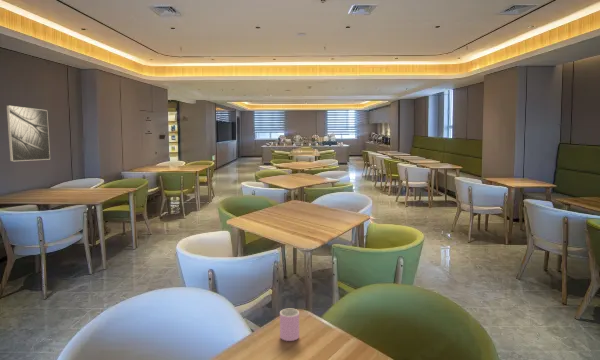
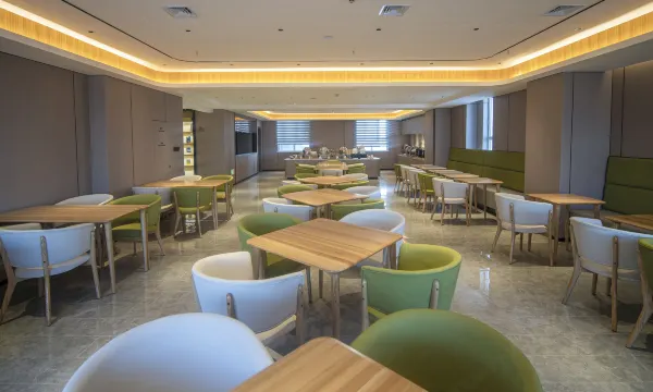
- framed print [6,105,51,162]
- cup [279,308,300,342]
